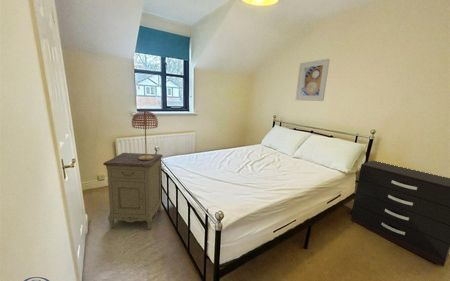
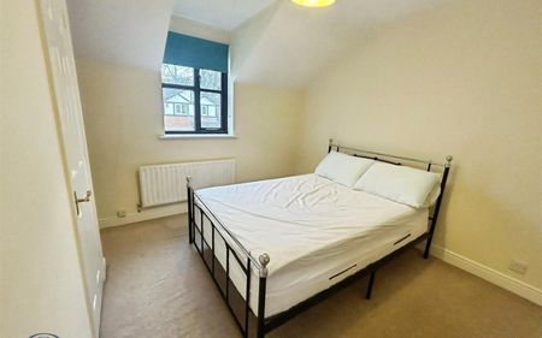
- nightstand [102,152,164,230]
- dresser [350,160,450,268]
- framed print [295,58,331,102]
- table lamp [131,110,159,160]
